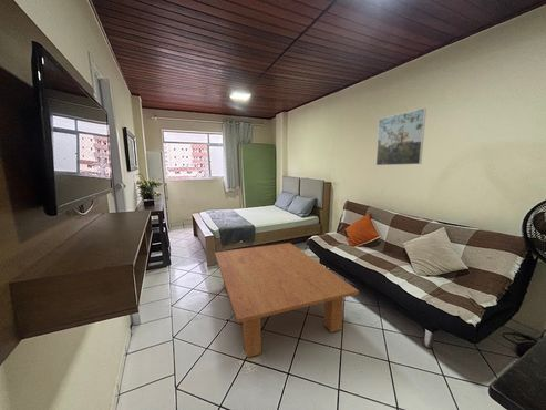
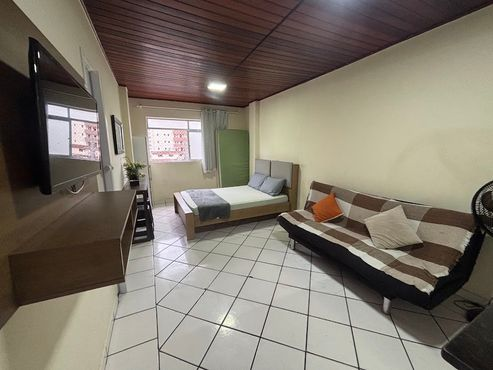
- coffee table [214,242,360,359]
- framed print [375,107,427,166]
